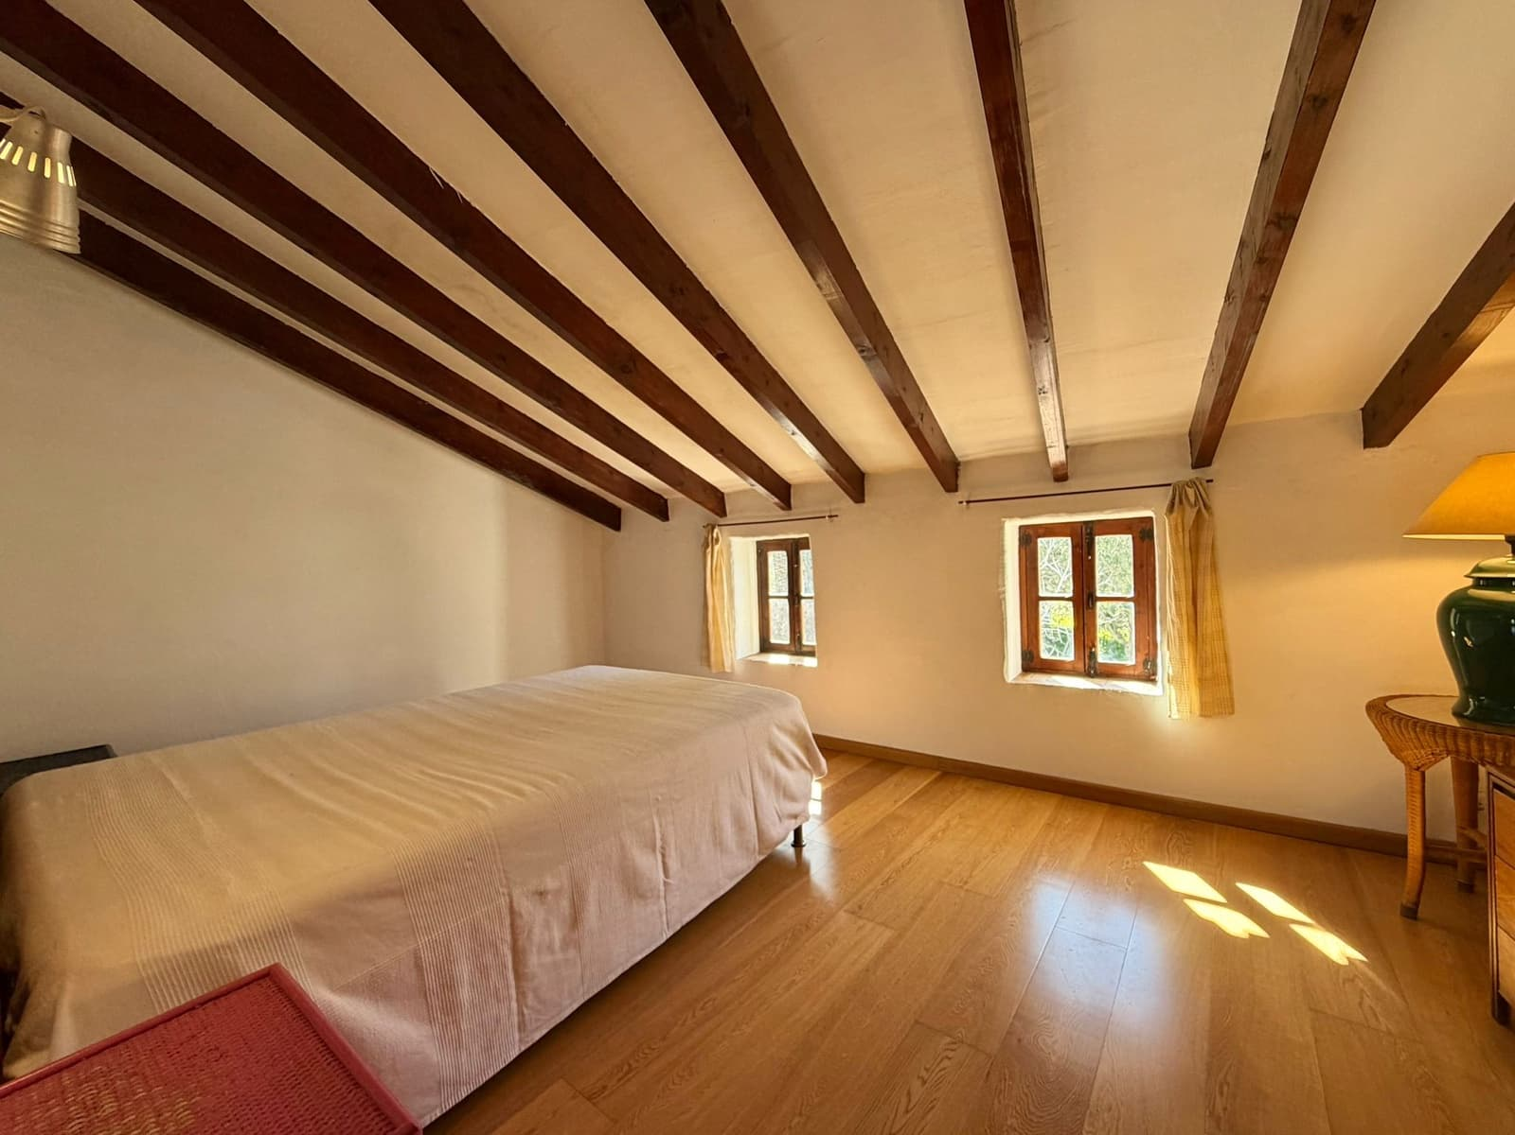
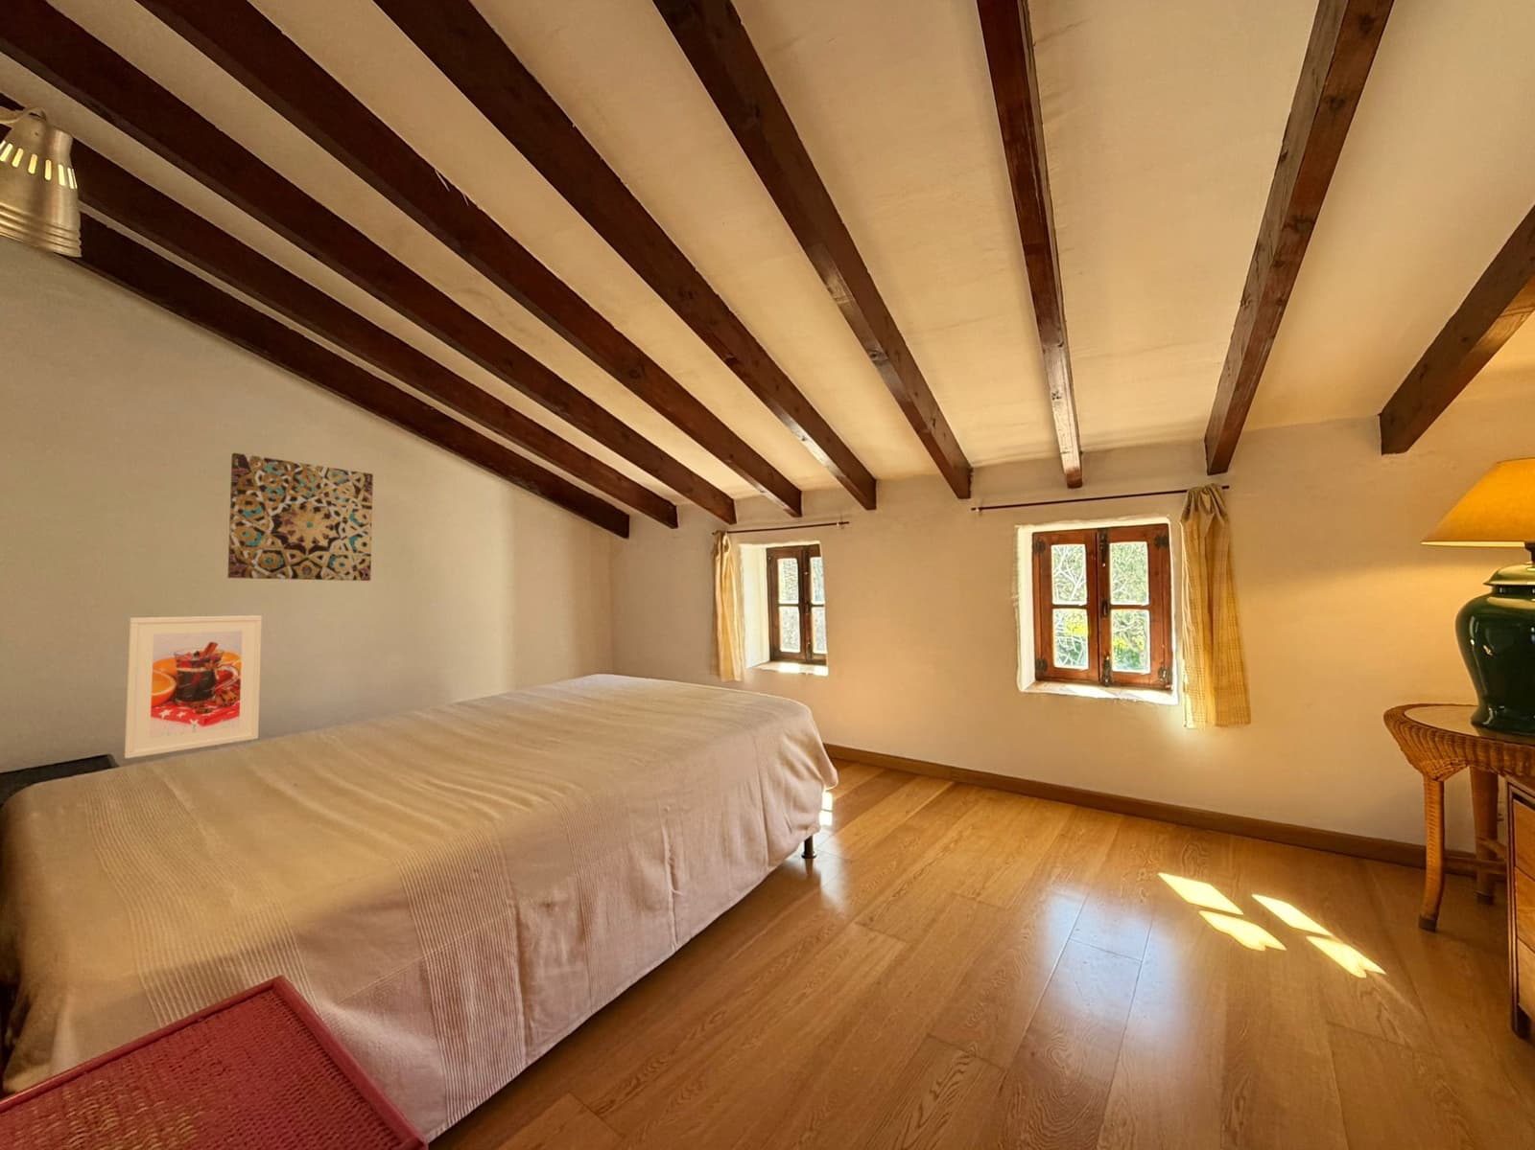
+ wall art [226,452,375,582]
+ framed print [123,615,262,759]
